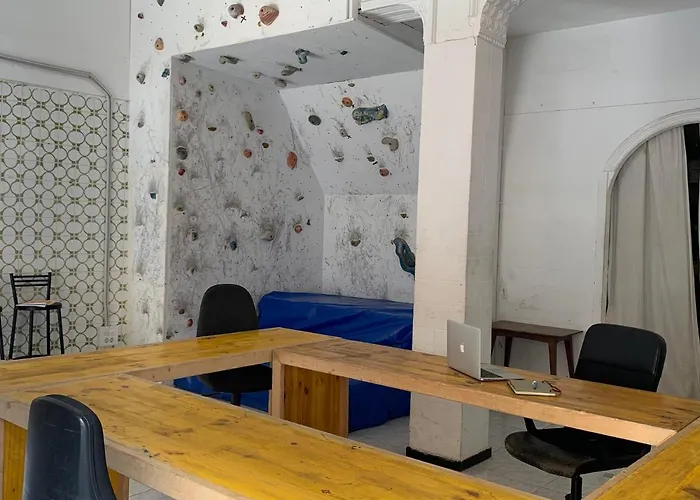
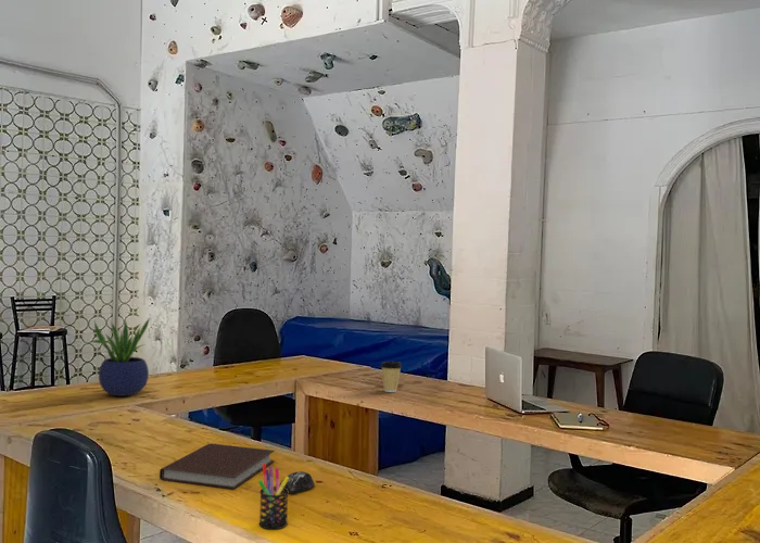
+ pen holder [257,464,289,530]
+ coffee cup [379,361,403,393]
+ potted plant [89,317,151,397]
+ computer mouse [279,470,316,495]
+ notebook [159,442,276,491]
